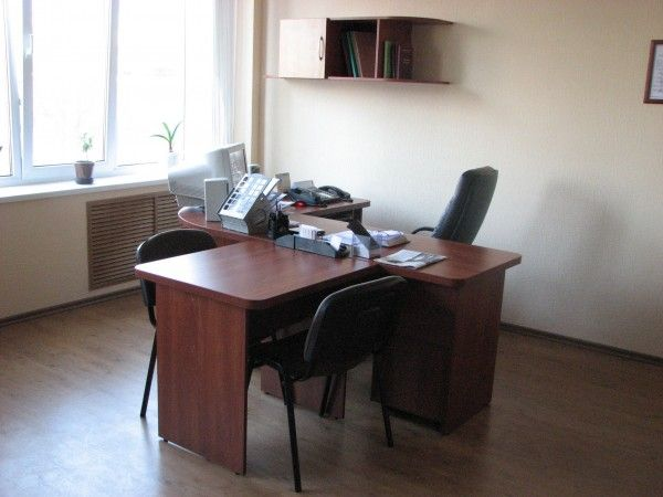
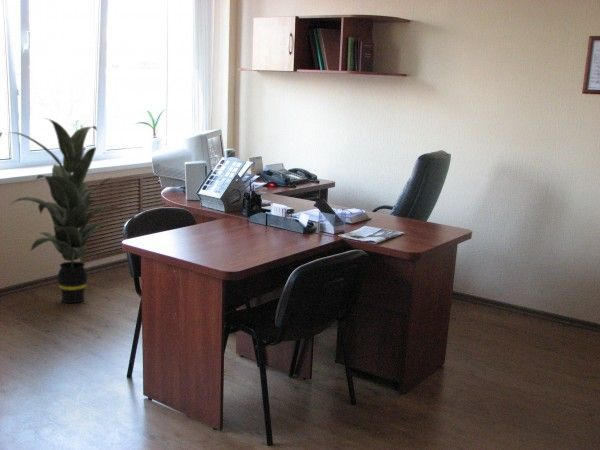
+ indoor plant [9,117,130,304]
